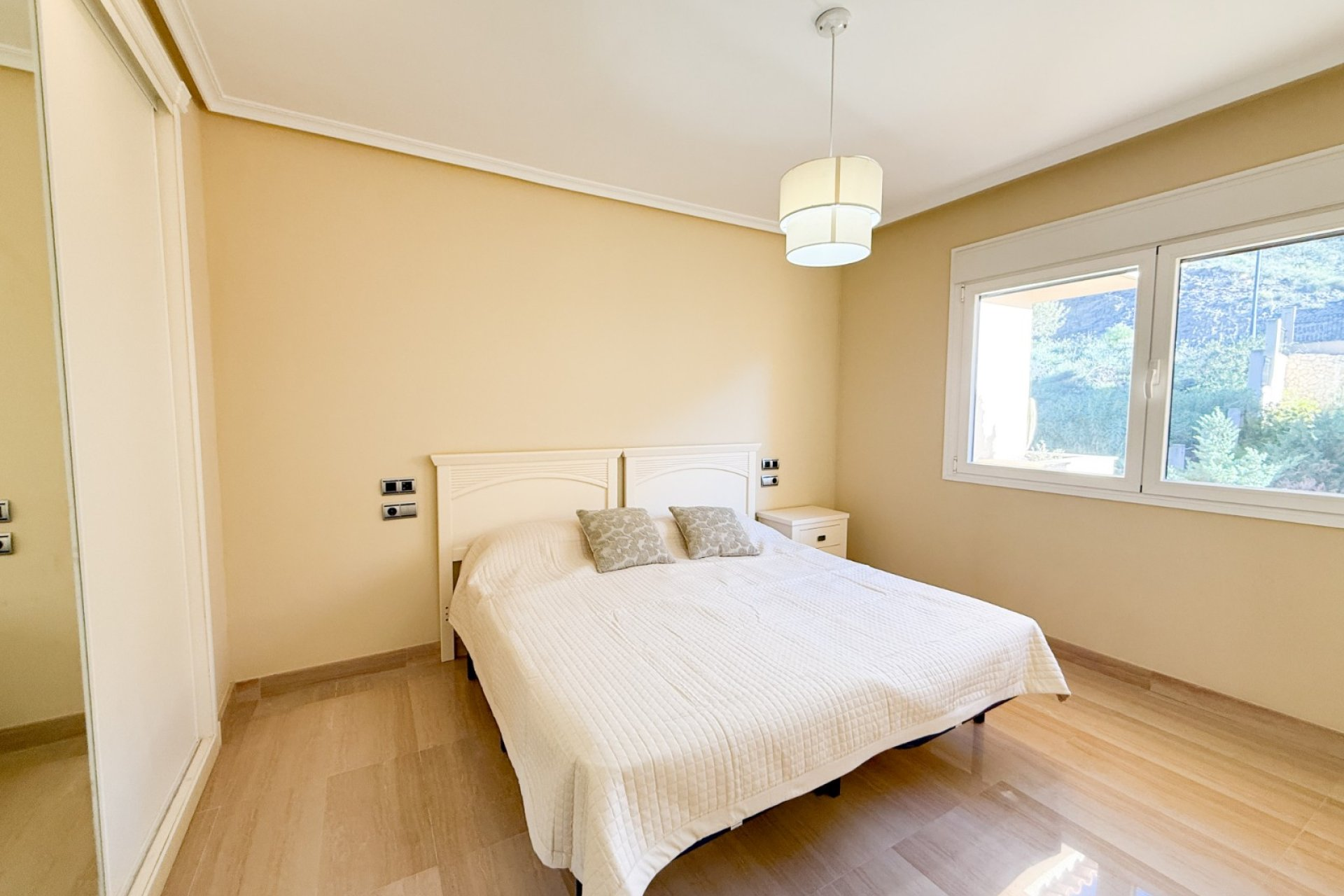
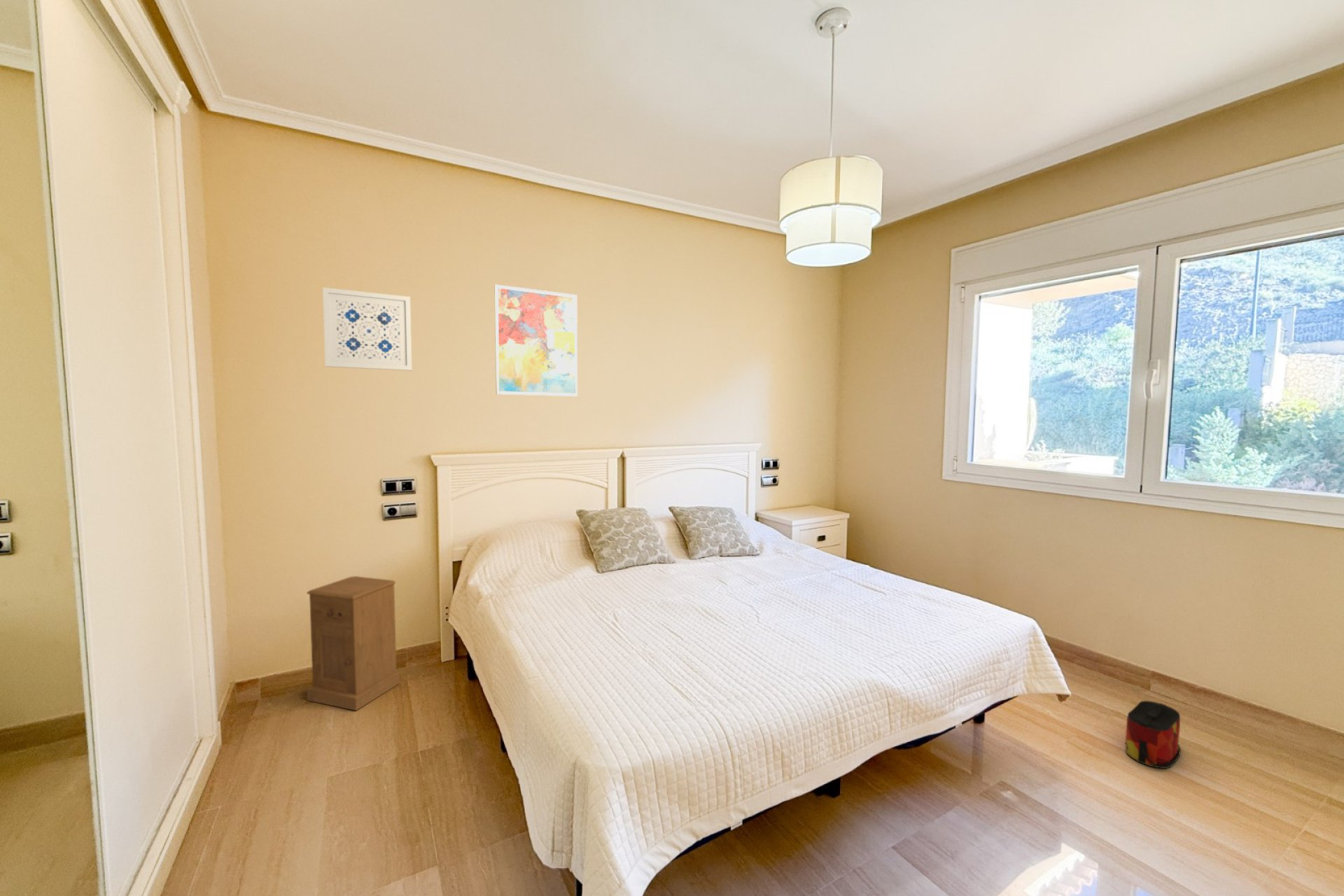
+ wall art [494,284,578,397]
+ wall art [322,286,412,371]
+ bag [1125,700,1182,769]
+ nightstand [306,575,400,711]
